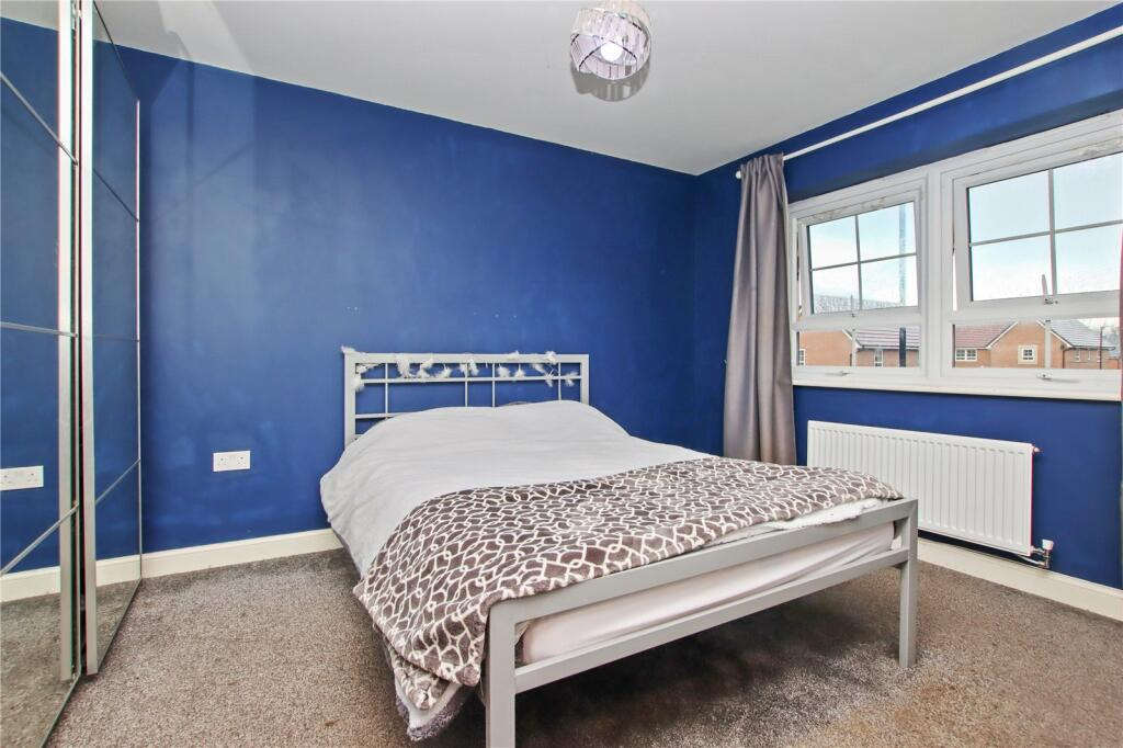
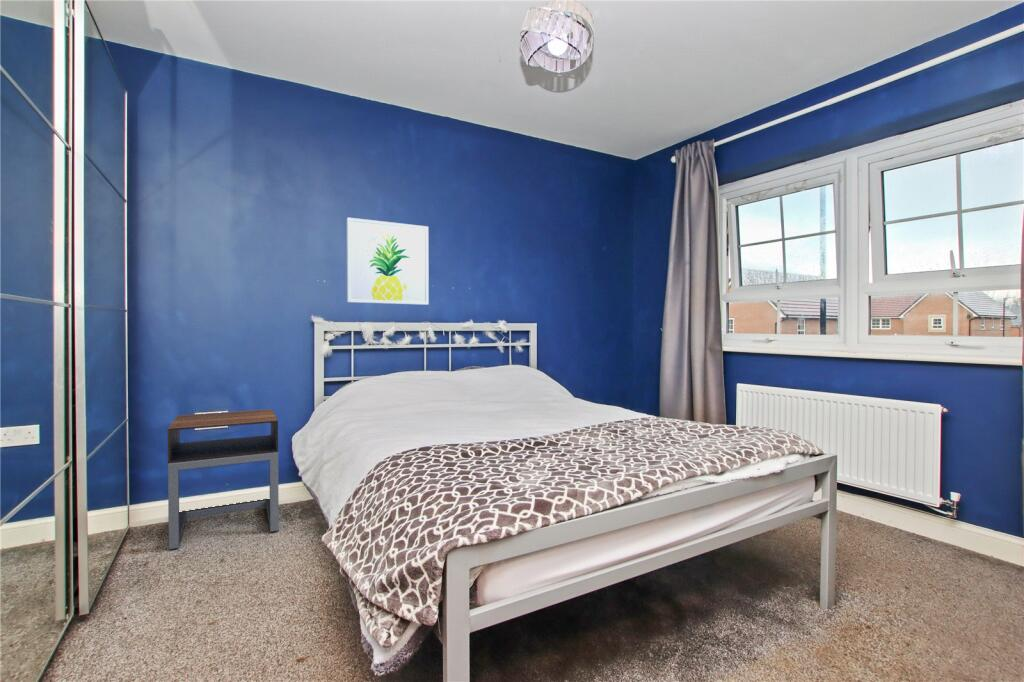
+ wall art [346,217,430,306]
+ nightstand [167,408,280,551]
